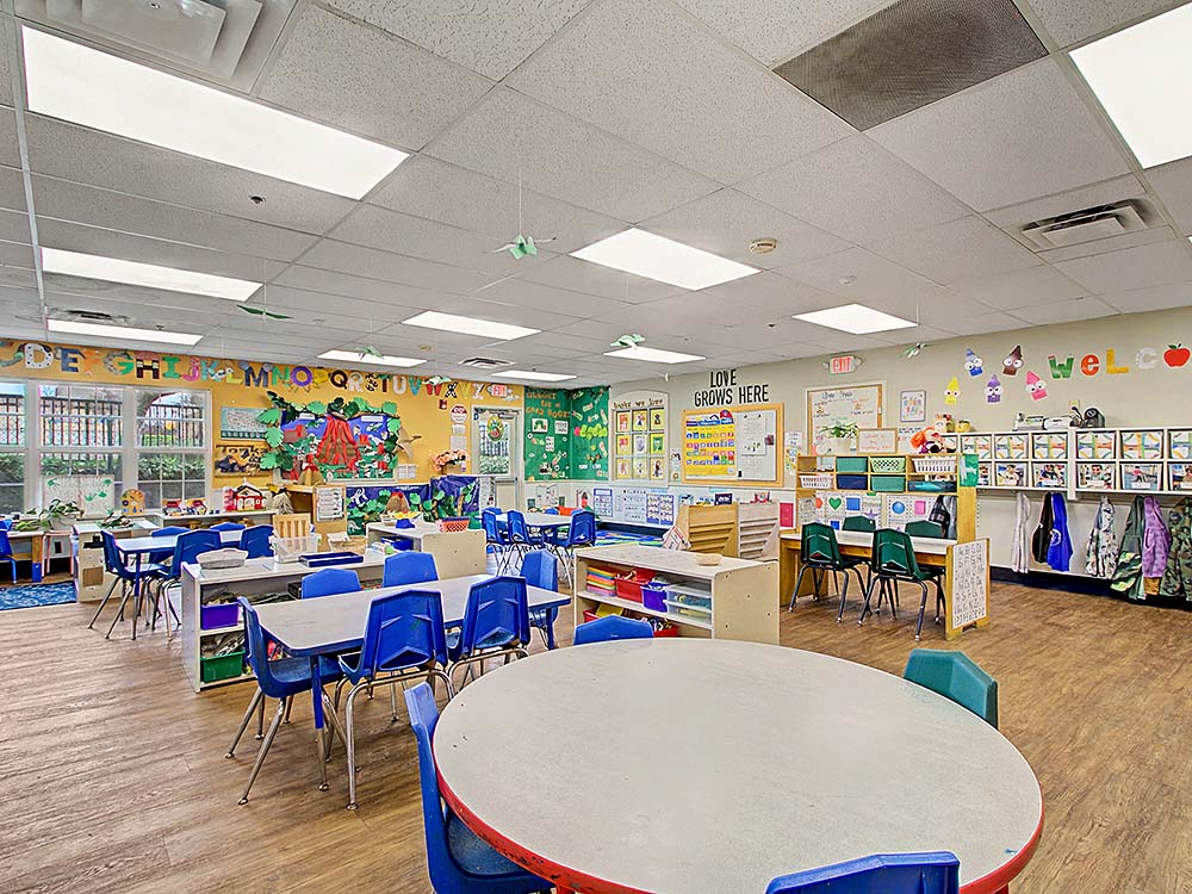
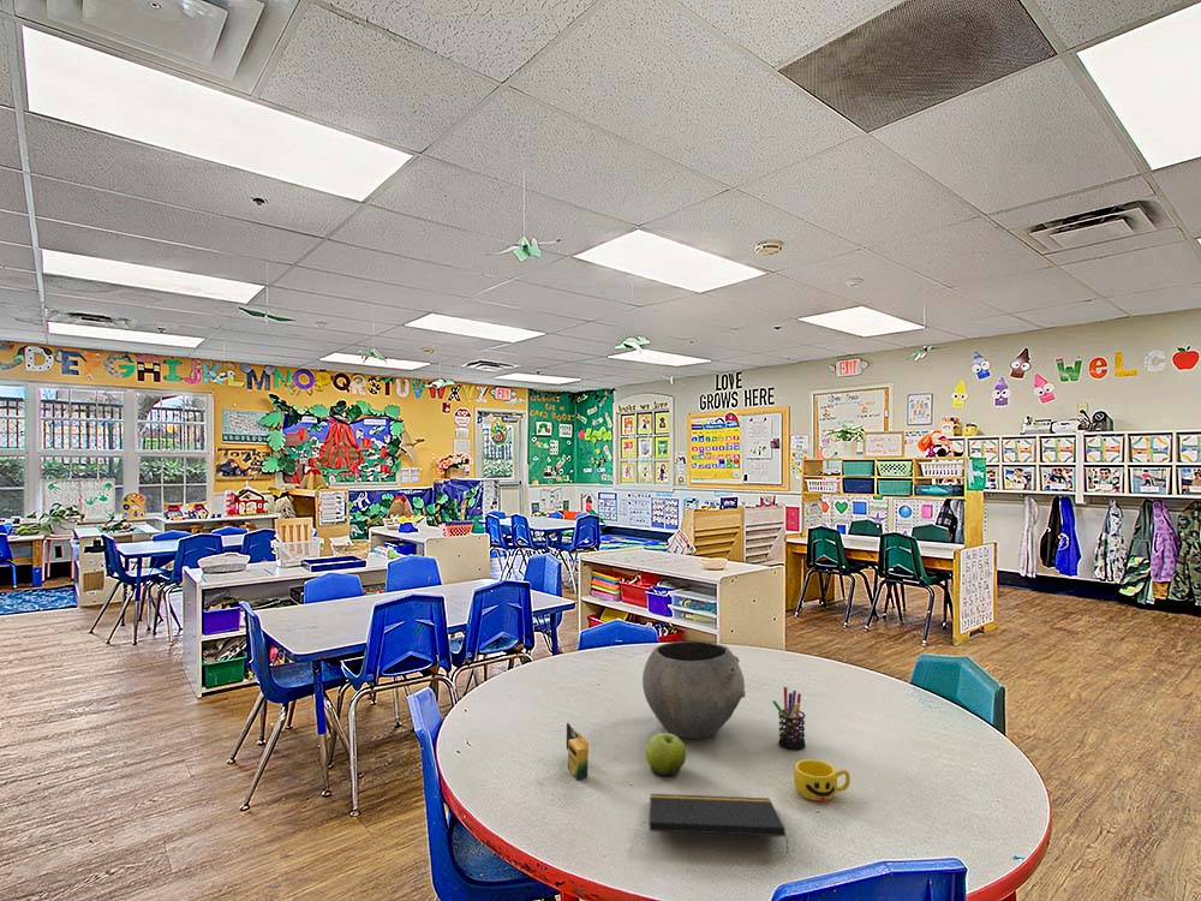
+ crayon [566,722,590,781]
+ bowl [641,640,747,740]
+ pen holder [772,686,807,751]
+ fruit [645,732,687,777]
+ notepad [647,793,790,855]
+ cup [793,758,852,802]
